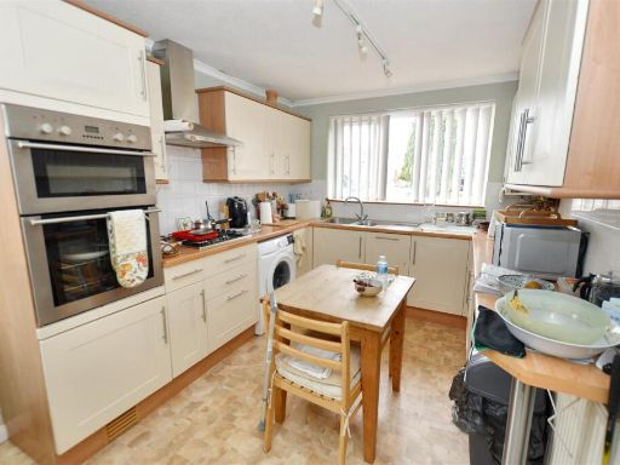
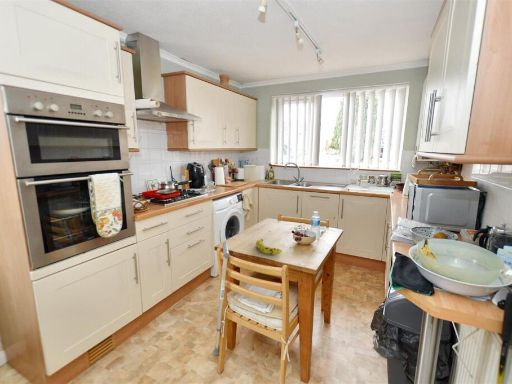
+ fruit [255,238,283,256]
